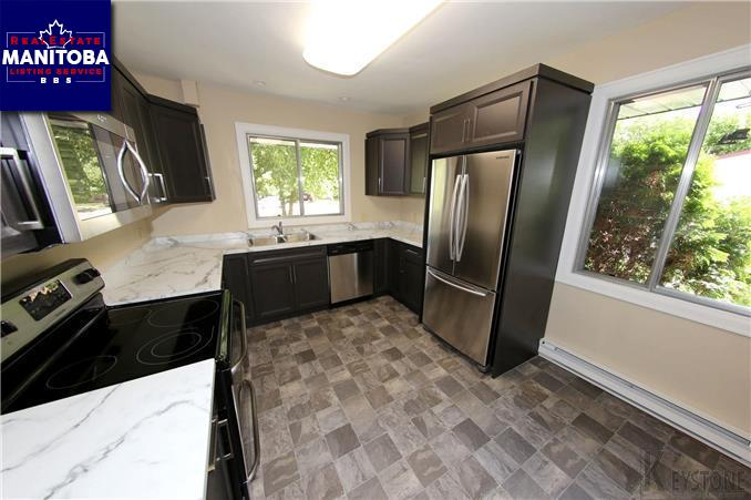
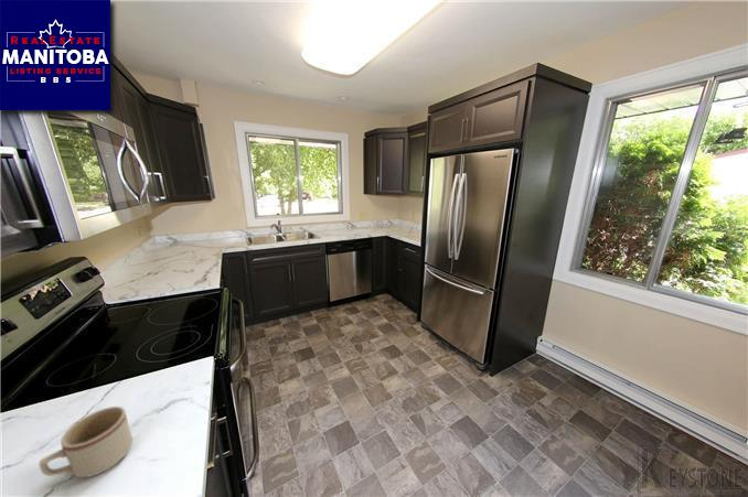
+ mug [38,406,133,478]
